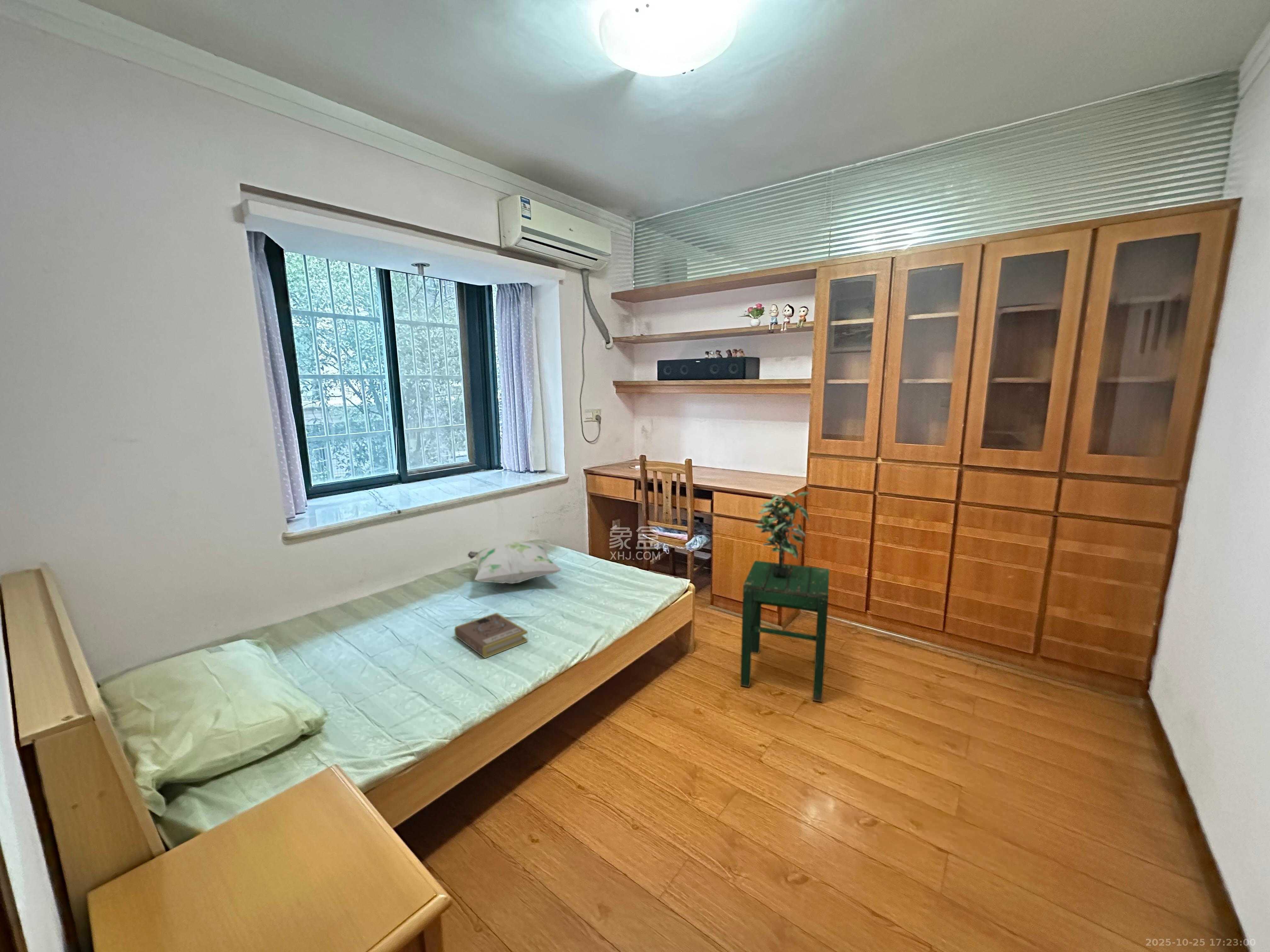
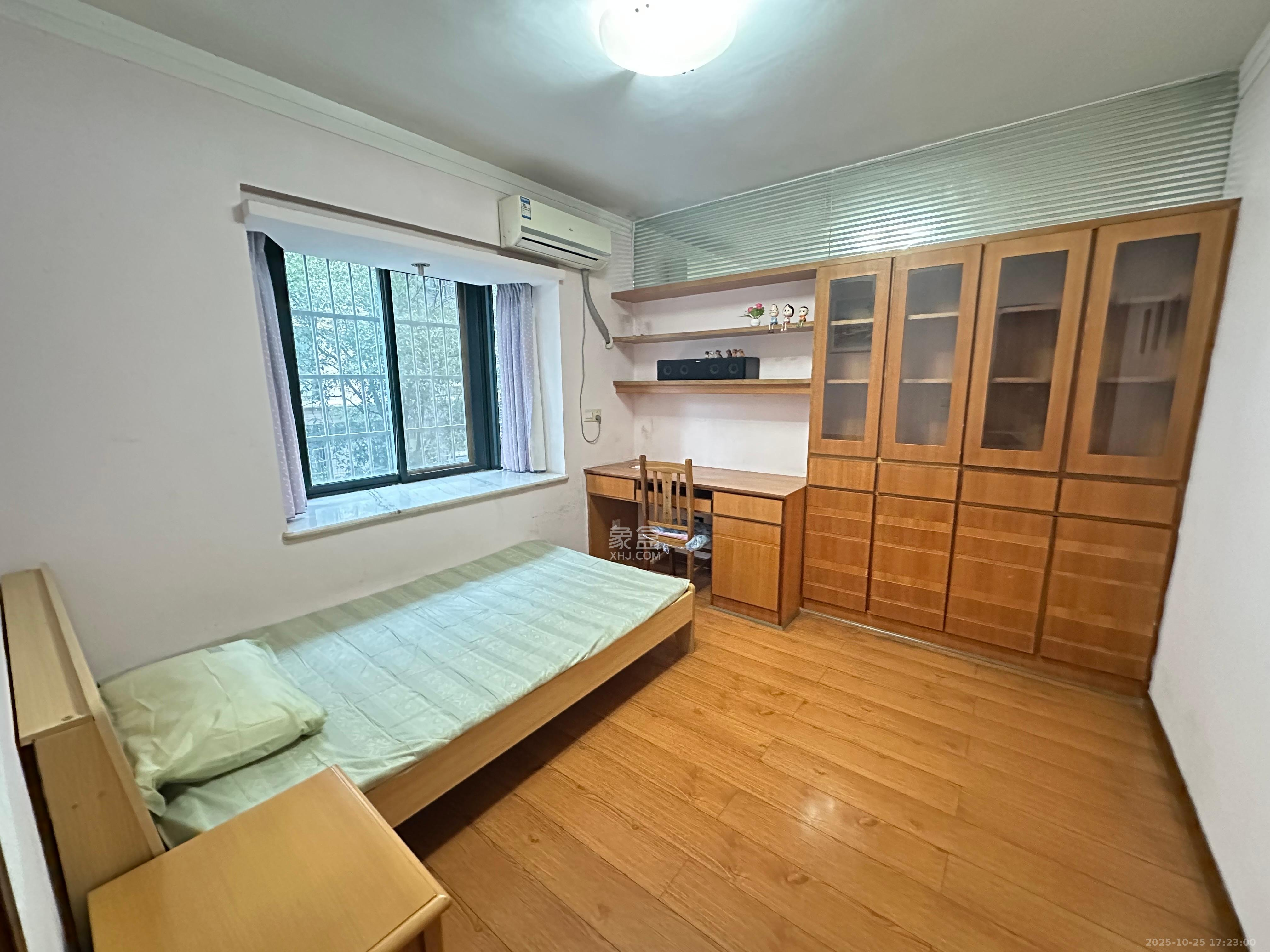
- decorative pillow [467,541,562,584]
- stool [740,560,830,702]
- potted plant [754,491,811,576]
- book [454,612,528,659]
